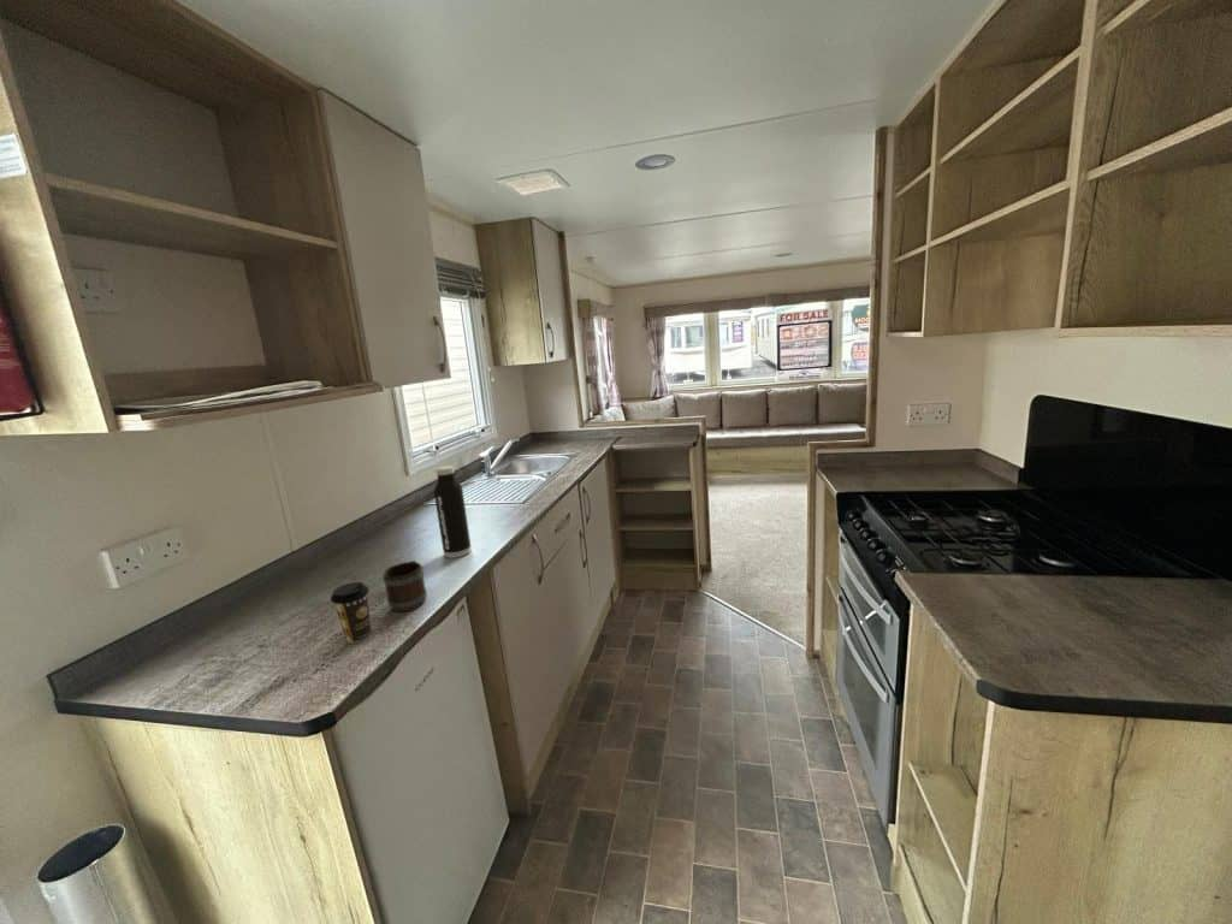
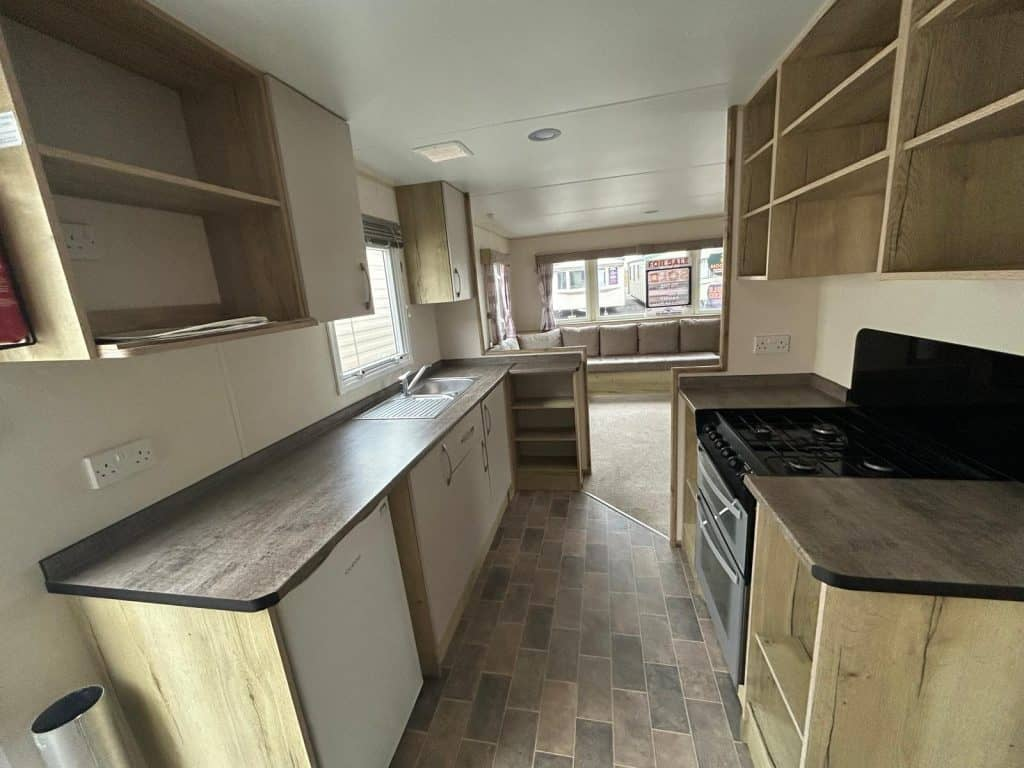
- coffee cup [330,581,372,644]
- mug [383,559,428,612]
- water bottle [433,464,473,559]
